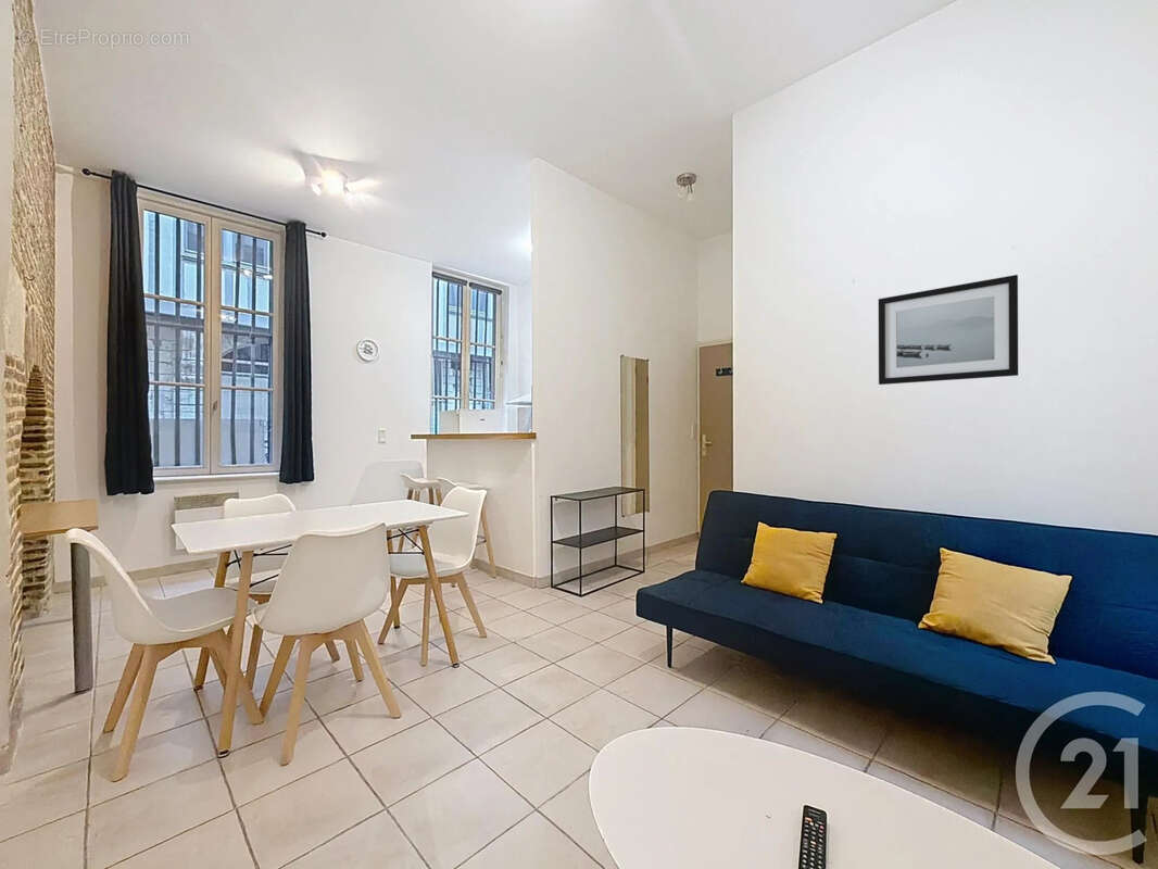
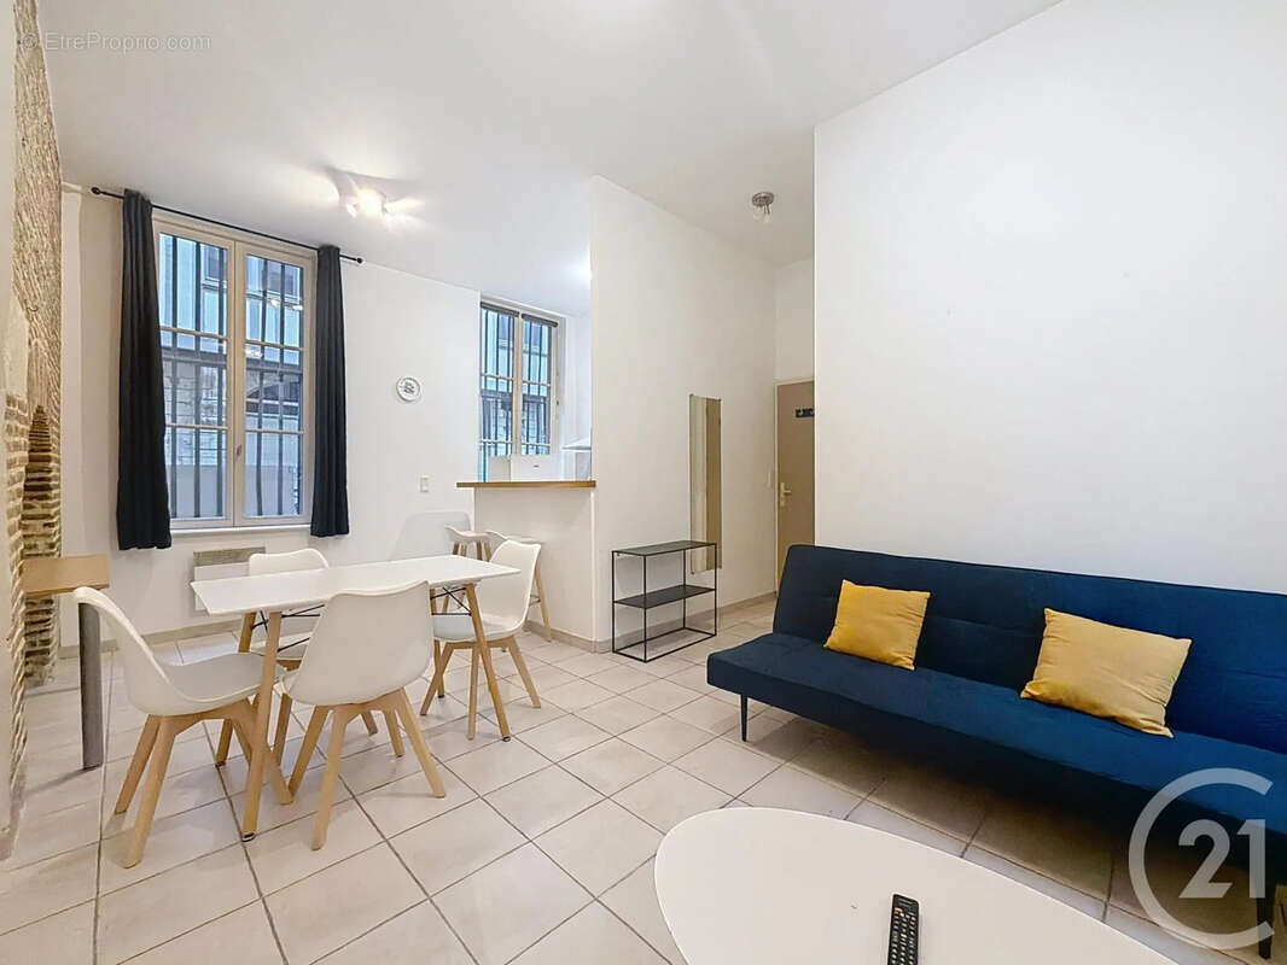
- wall art [878,274,1019,386]
